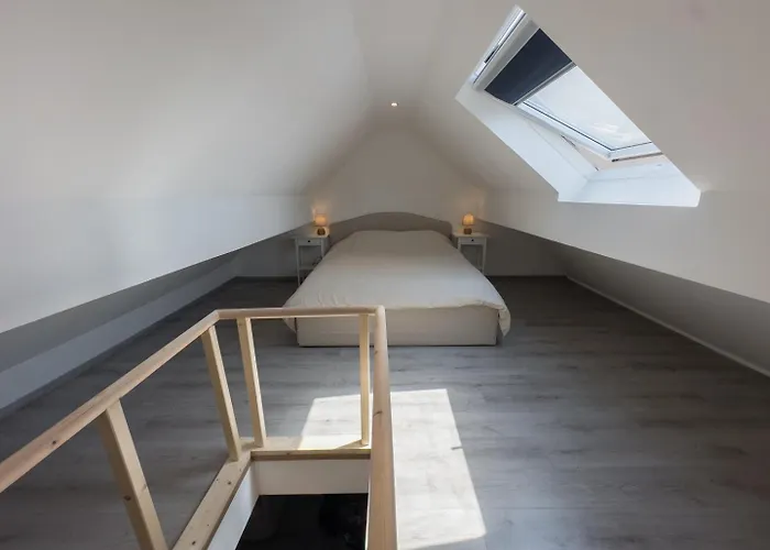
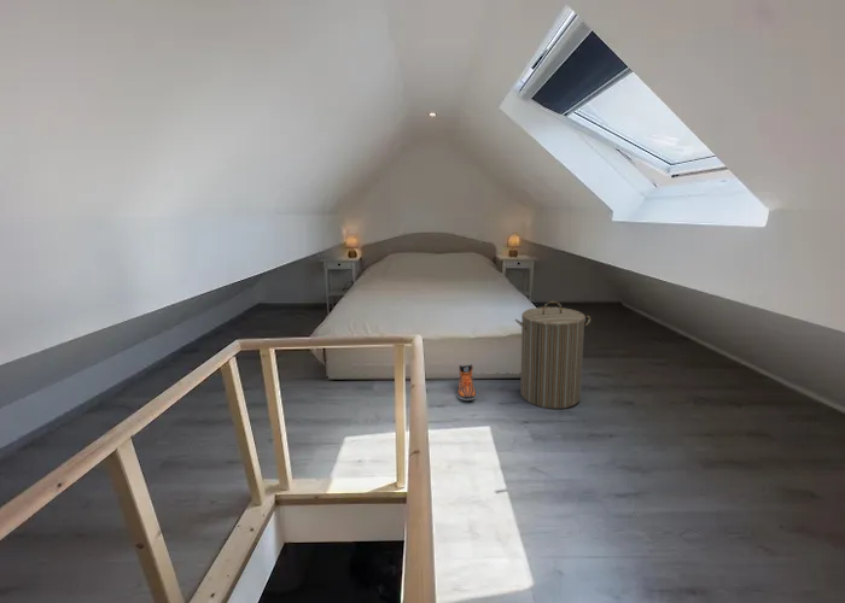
+ laundry hamper [514,300,592,410]
+ sneaker [455,363,477,402]
